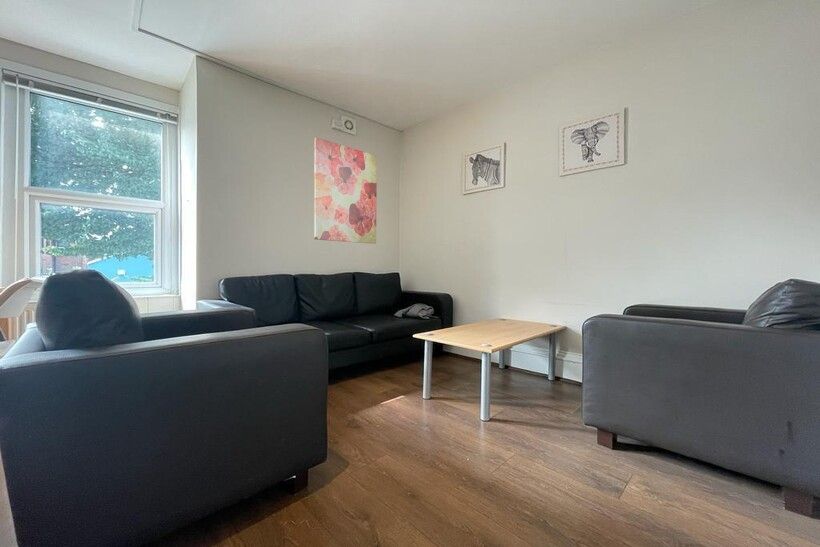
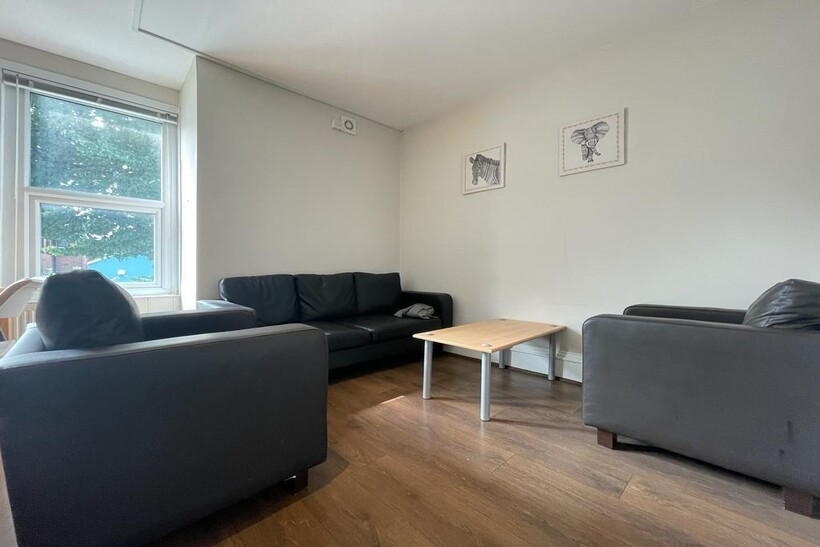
- wall art [313,137,378,245]
